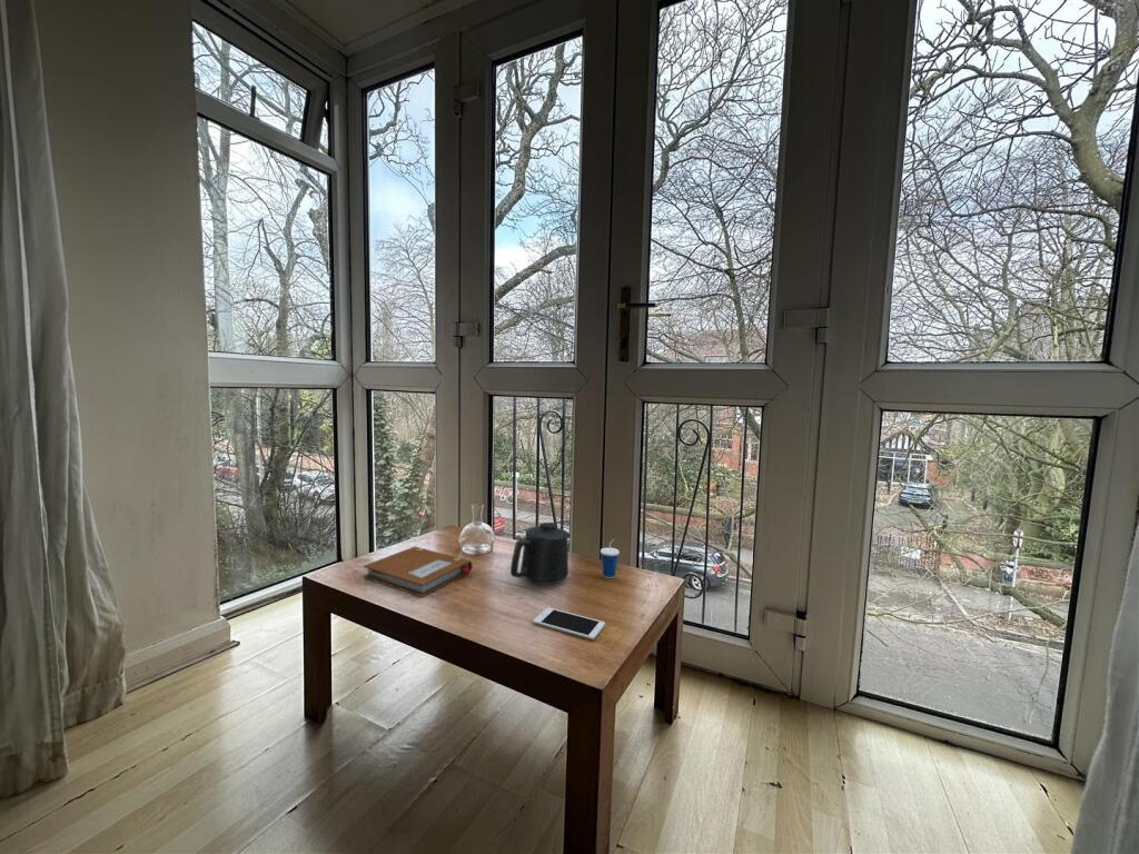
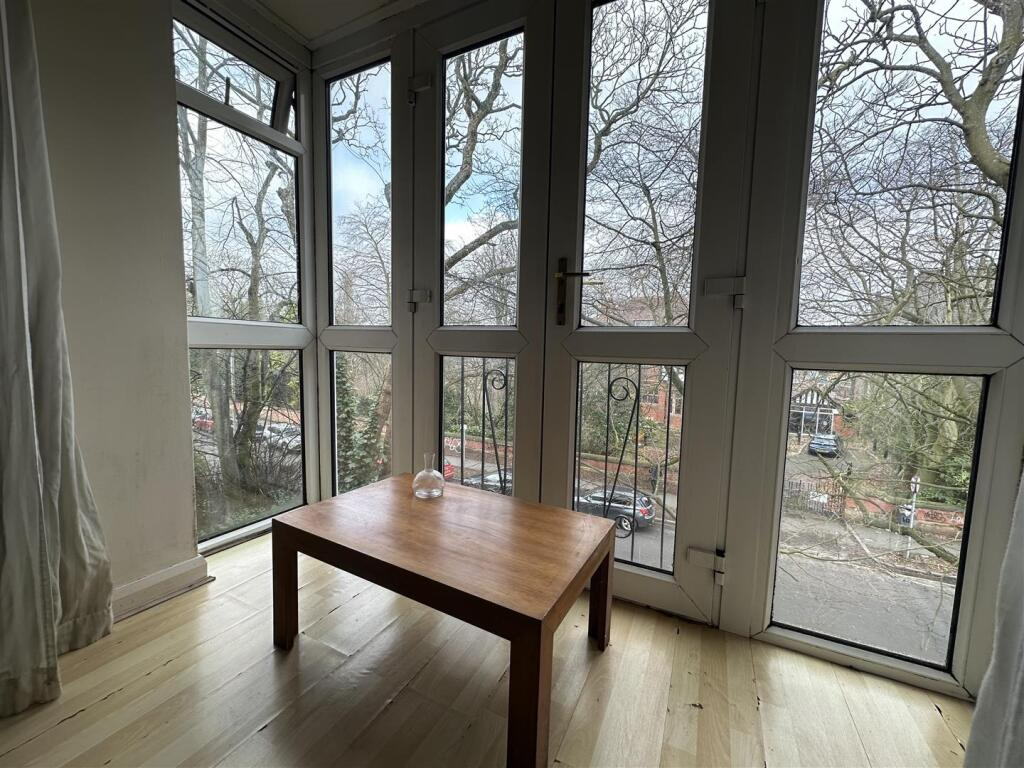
- notebook [363,545,474,598]
- mug [509,522,572,586]
- cup [600,538,621,579]
- cell phone [532,607,606,640]
